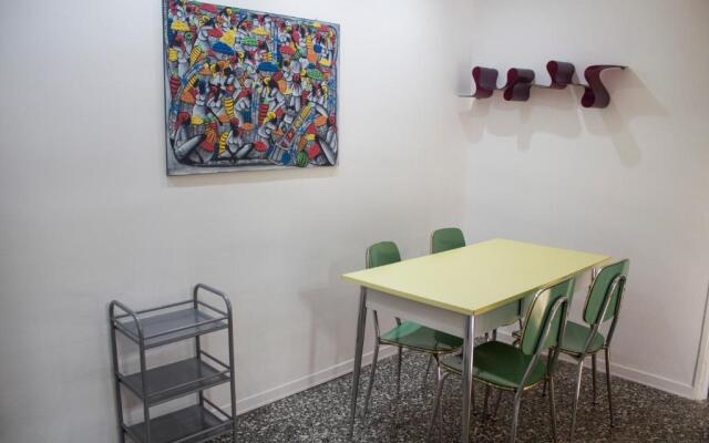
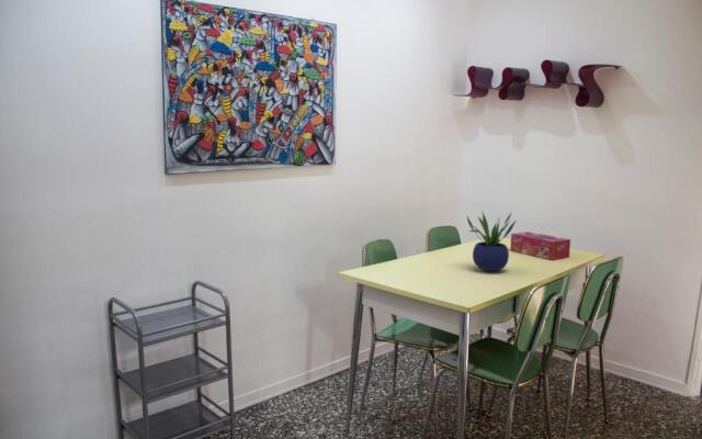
+ potted plant [465,211,518,272]
+ tissue box [509,230,571,261]
